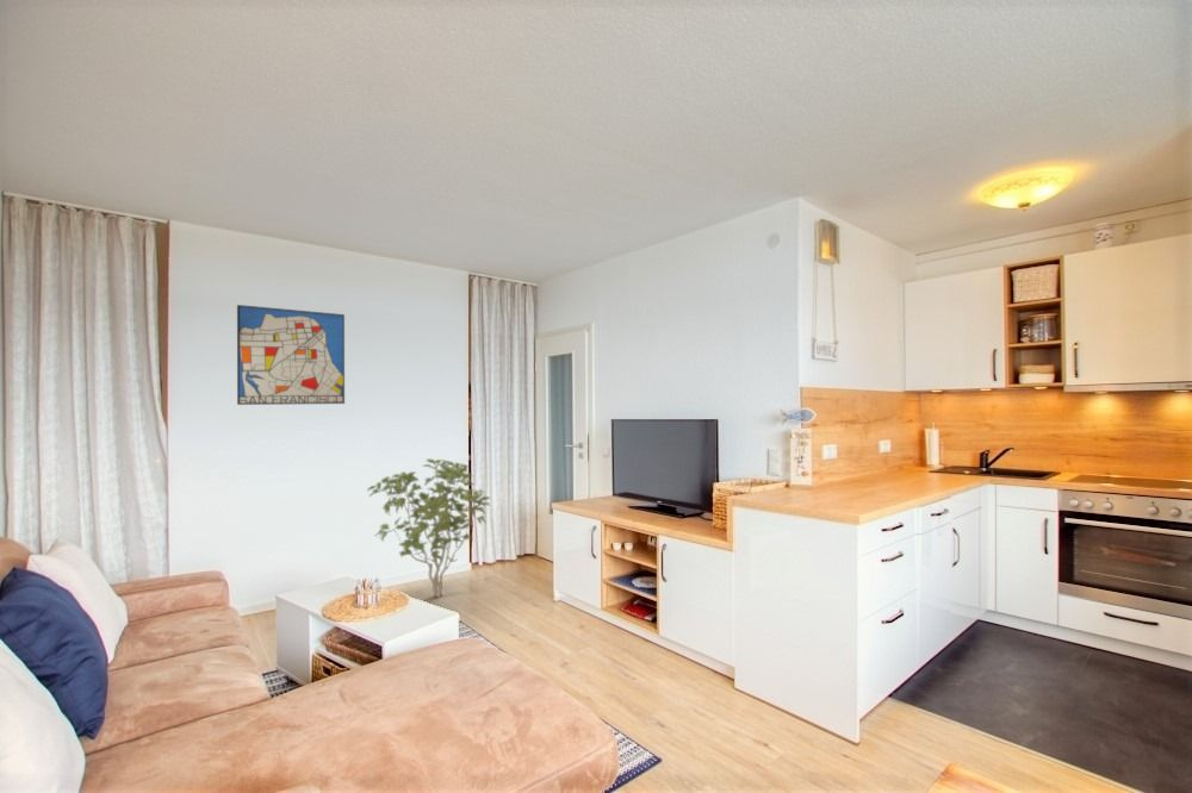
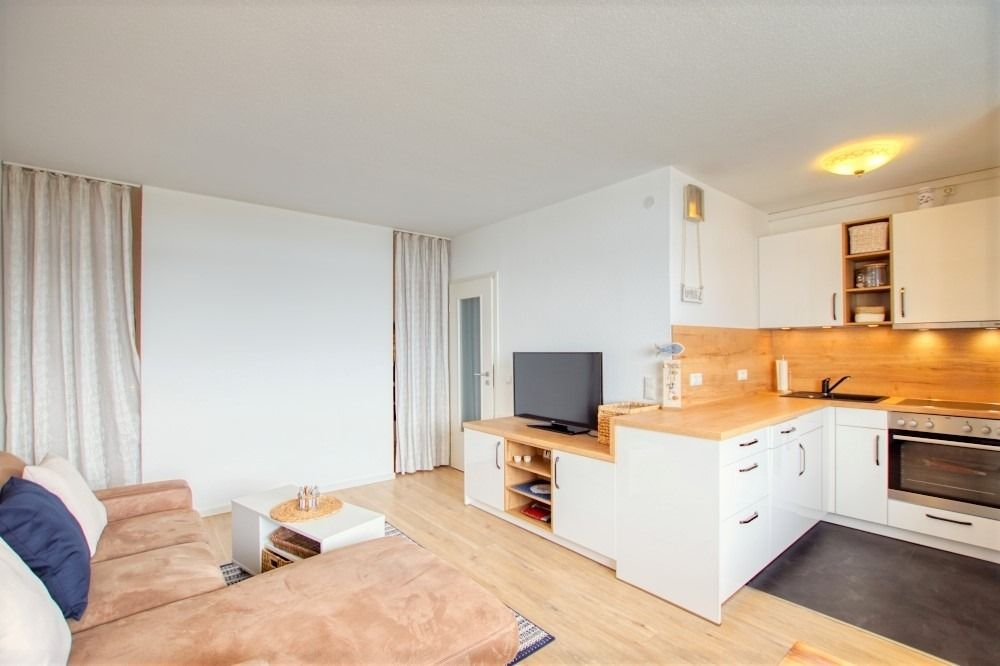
- shrub [366,457,492,599]
- wall art [236,304,346,406]
